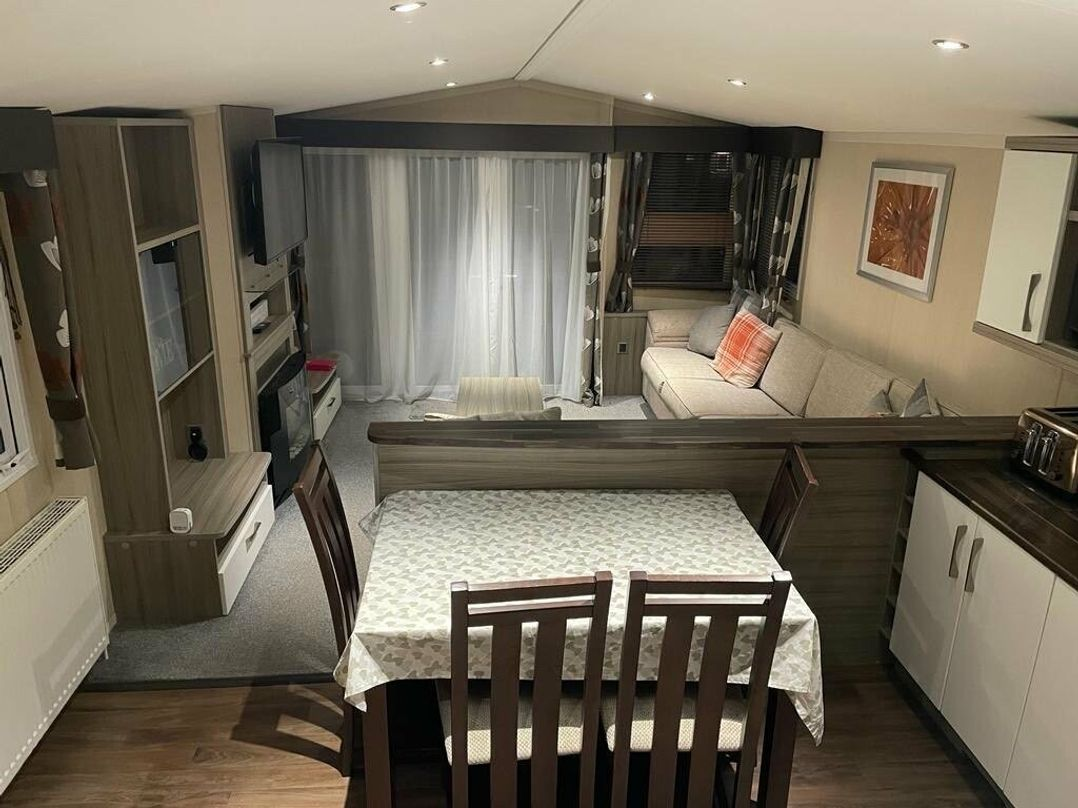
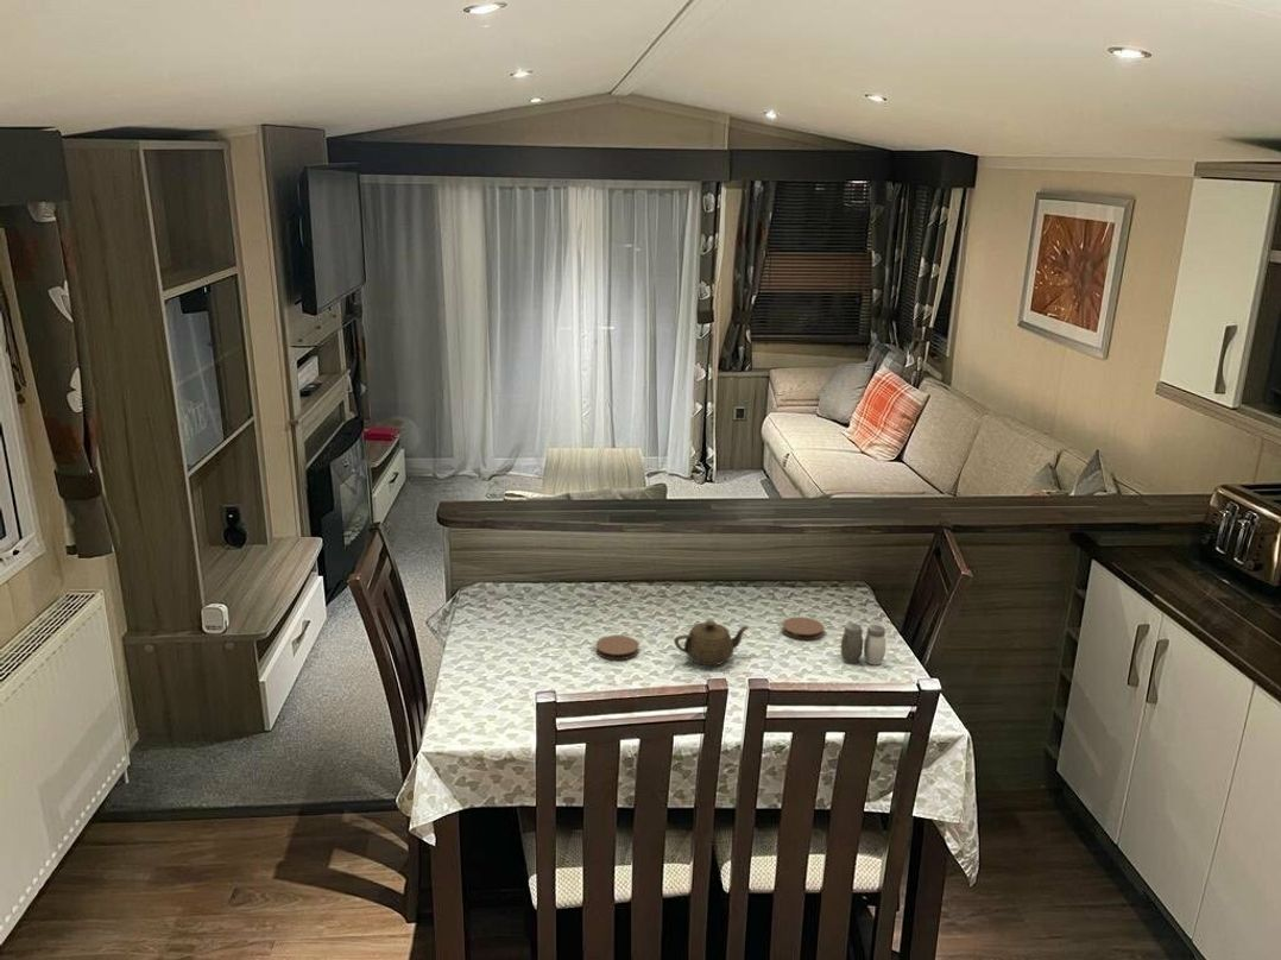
+ coaster [781,615,825,640]
+ teapot [673,619,751,667]
+ salt and pepper shaker [840,623,886,665]
+ coaster [594,634,640,661]
